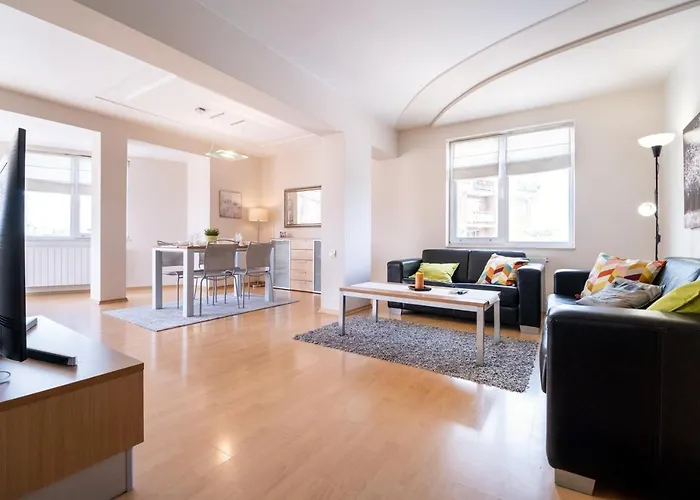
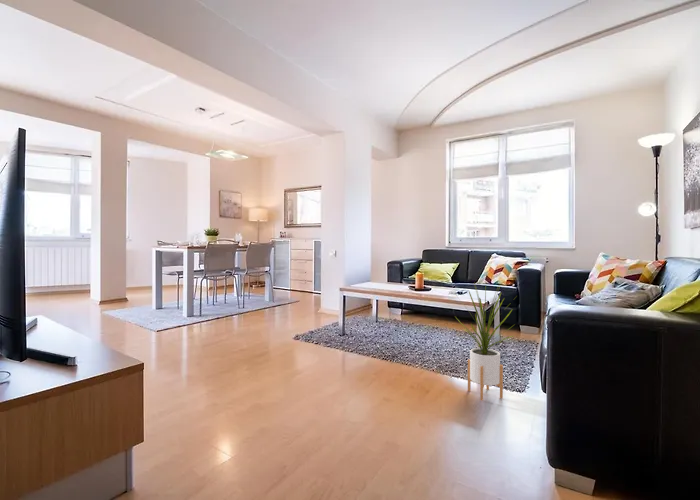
+ house plant [455,281,518,401]
